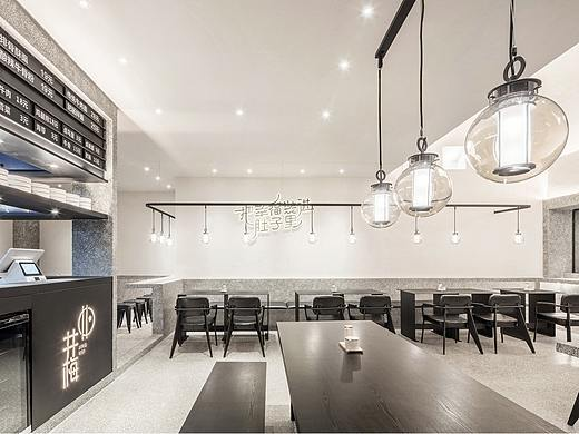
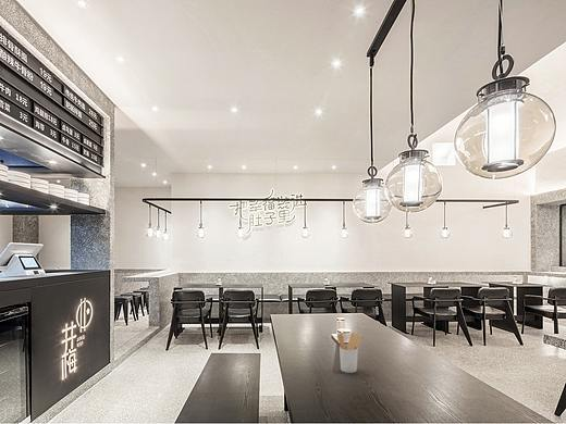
+ utensil holder [336,332,362,374]
